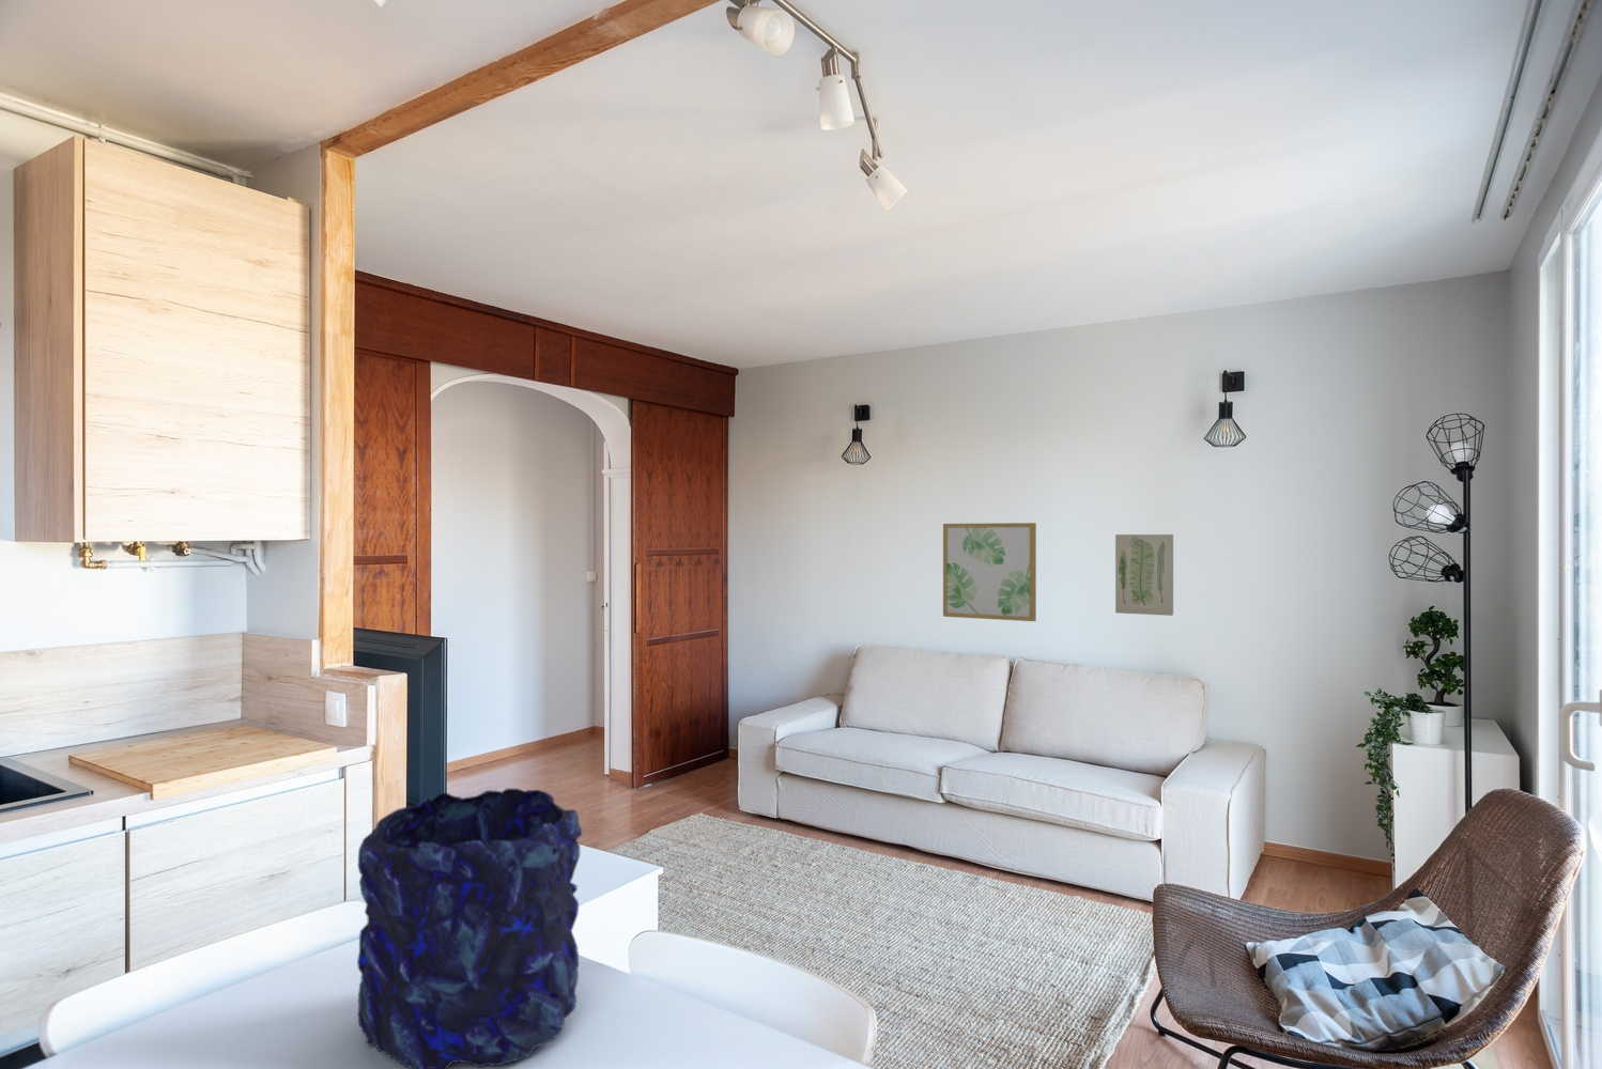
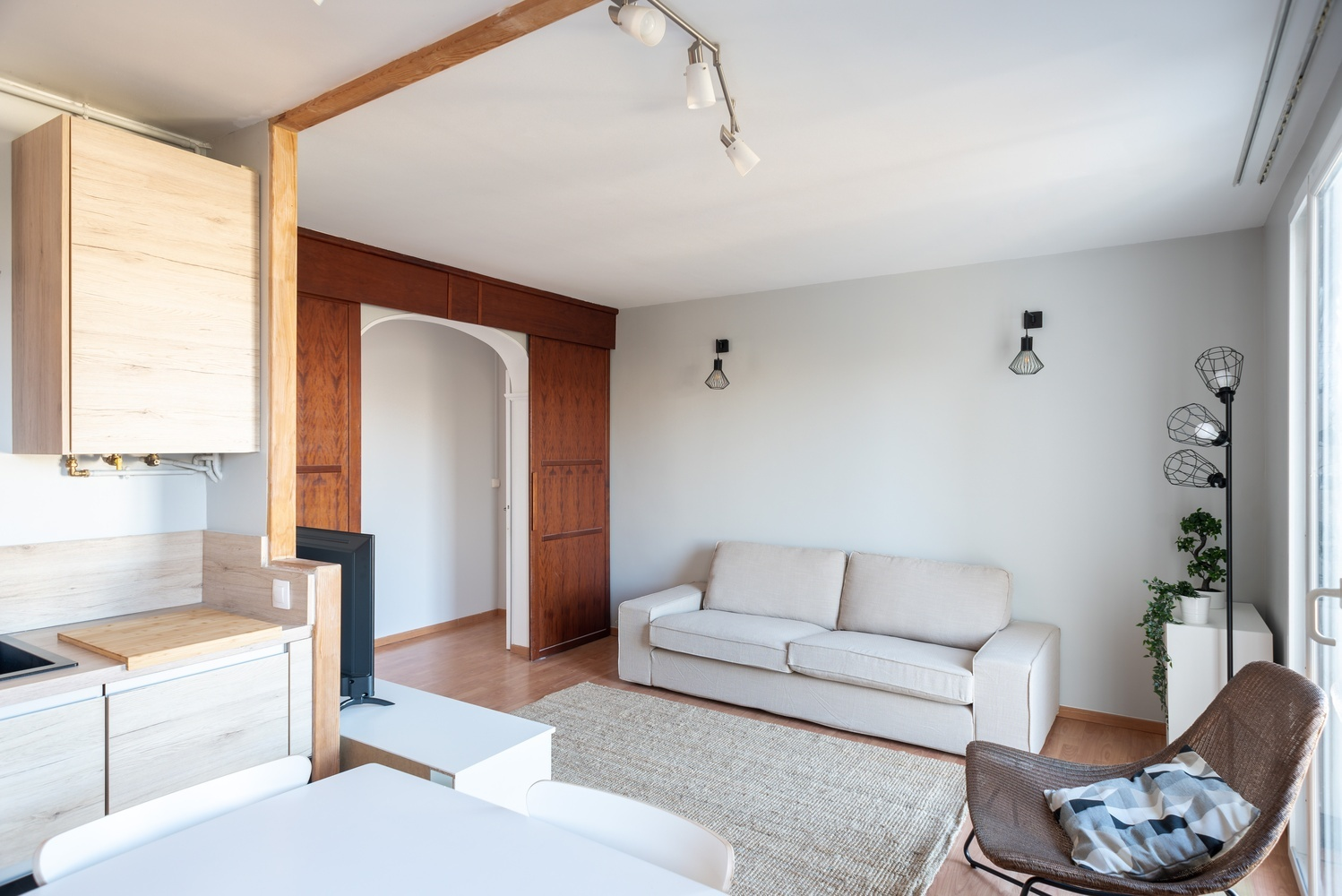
- wall art [1114,533,1175,617]
- vase [356,787,584,1069]
- wall art [942,521,1037,622]
